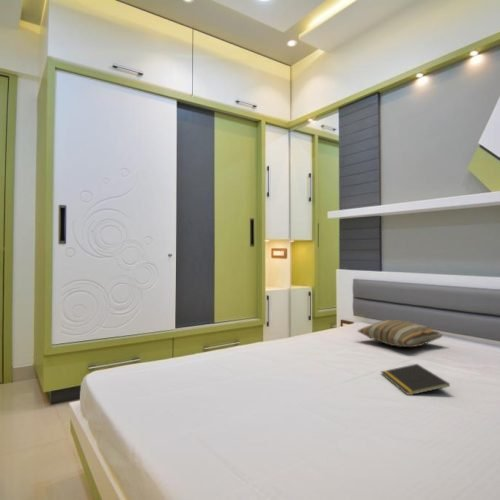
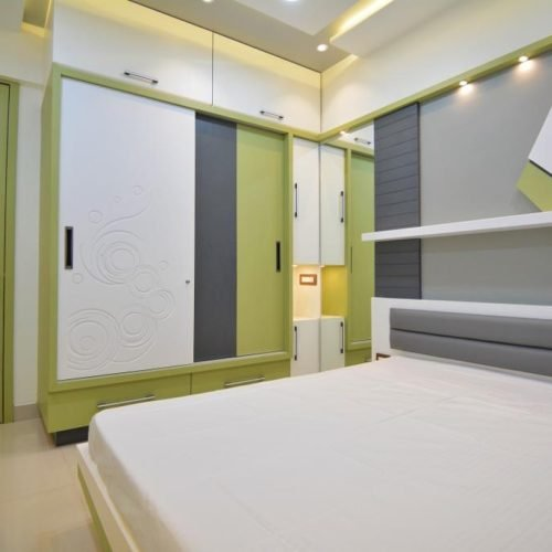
- notepad [380,363,451,396]
- pillow [356,319,444,348]
